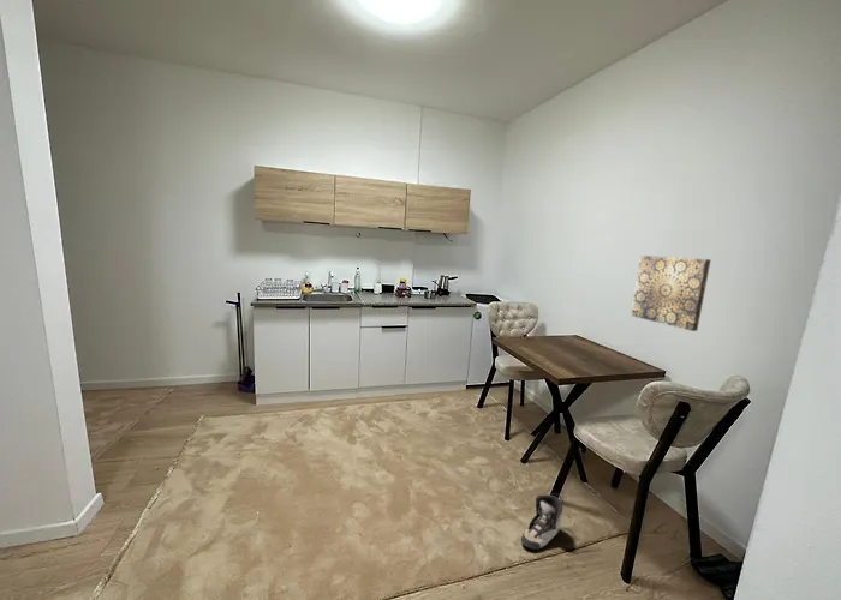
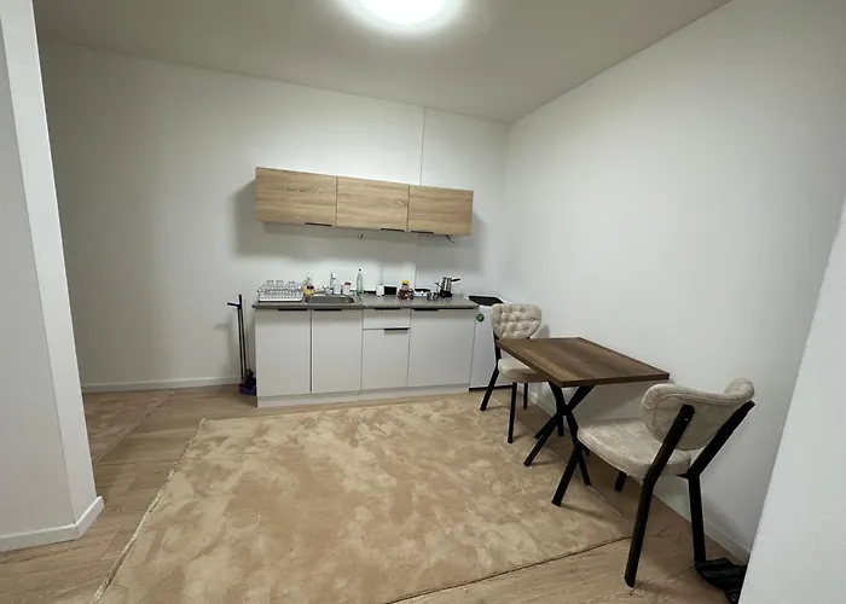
- shoe [520,492,565,550]
- wall art [630,254,712,332]
